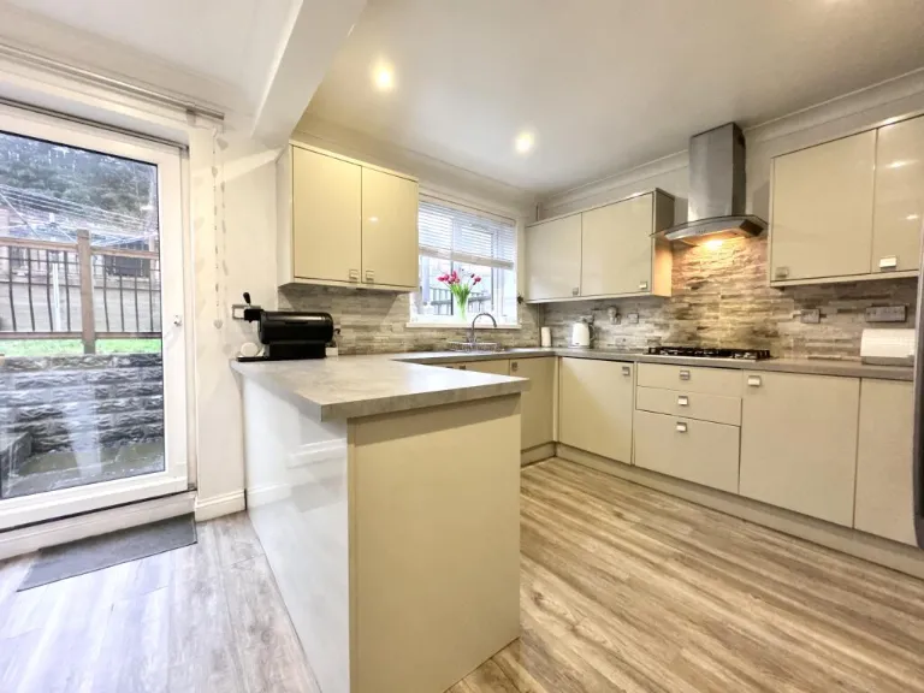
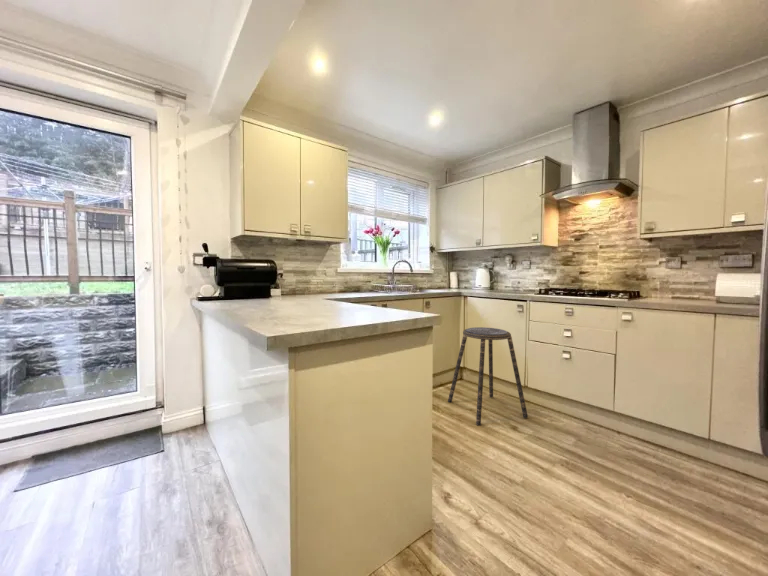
+ stool [447,326,529,426]
